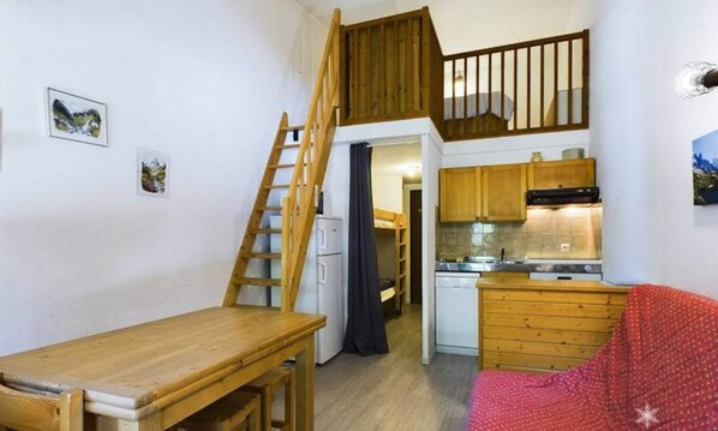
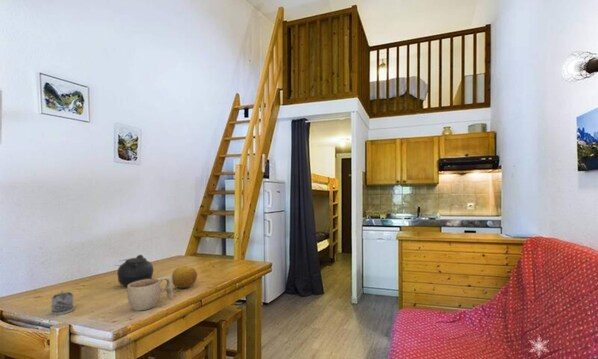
+ teapot [116,254,155,288]
+ fruit [171,265,198,289]
+ cup [126,275,174,312]
+ tea glass holder [49,290,75,316]
